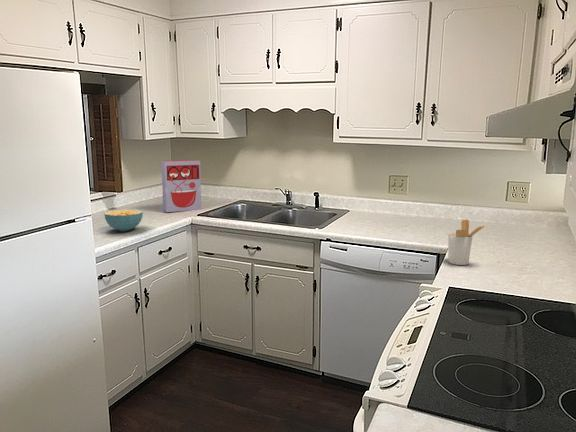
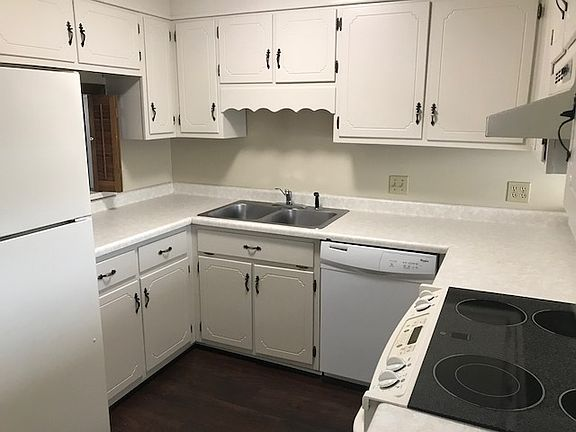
- cereal bowl [103,208,144,232]
- utensil holder [447,219,486,266]
- cereal box [160,159,202,213]
